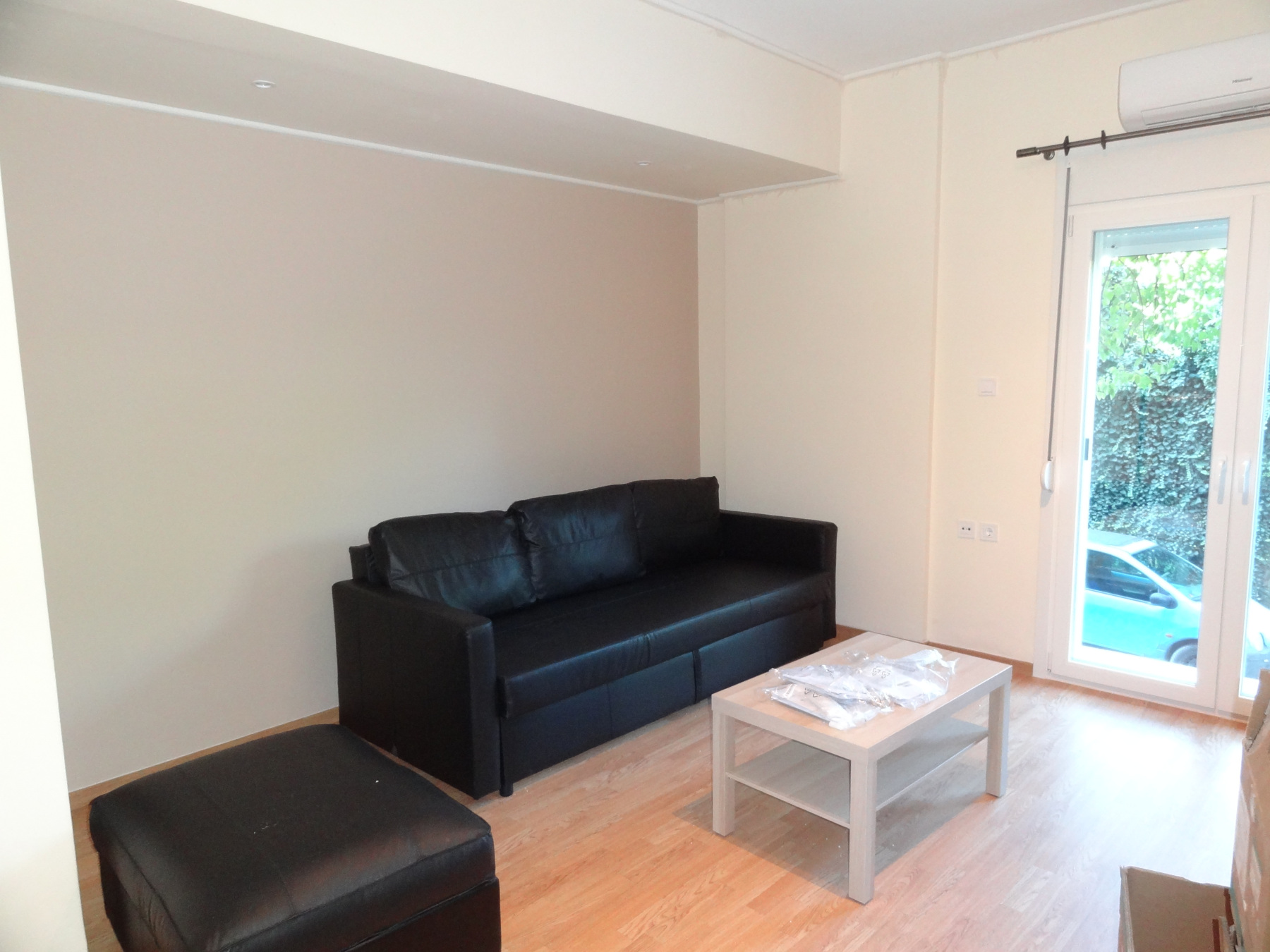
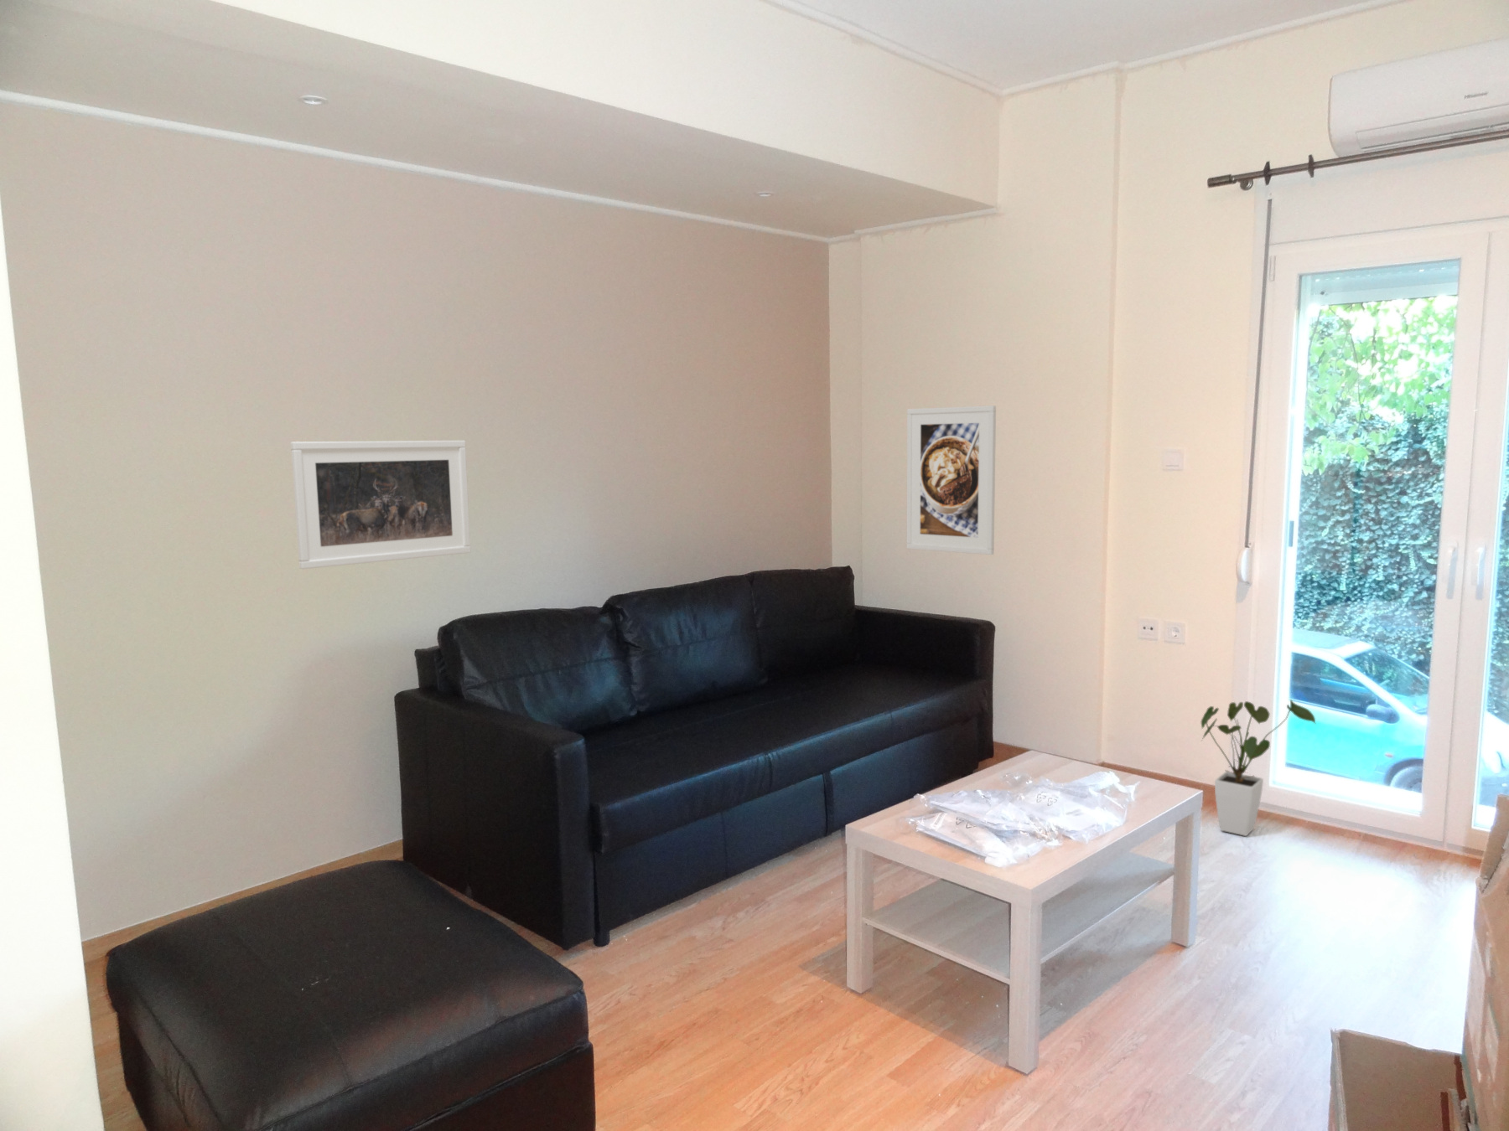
+ house plant [1200,699,1317,836]
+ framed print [290,440,472,570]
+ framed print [907,405,997,556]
